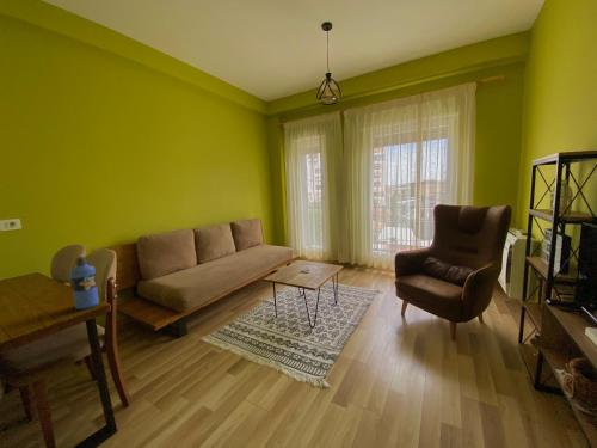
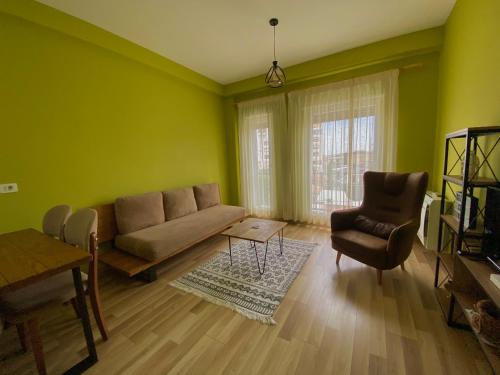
- water bottle [68,256,100,311]
